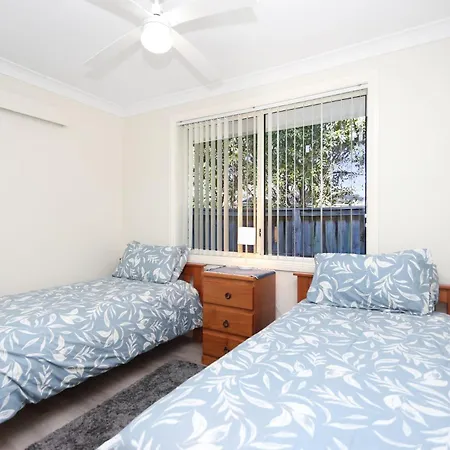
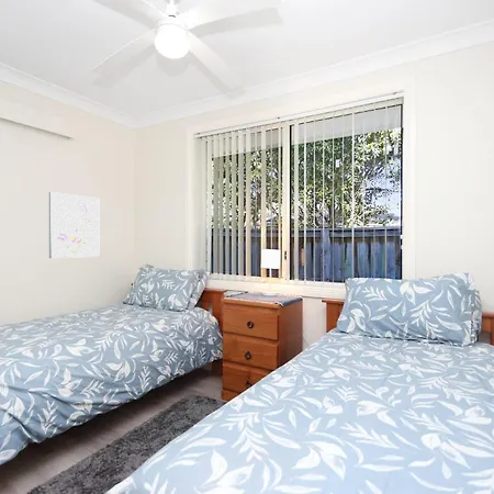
+ wall art [48,191,100,259]
